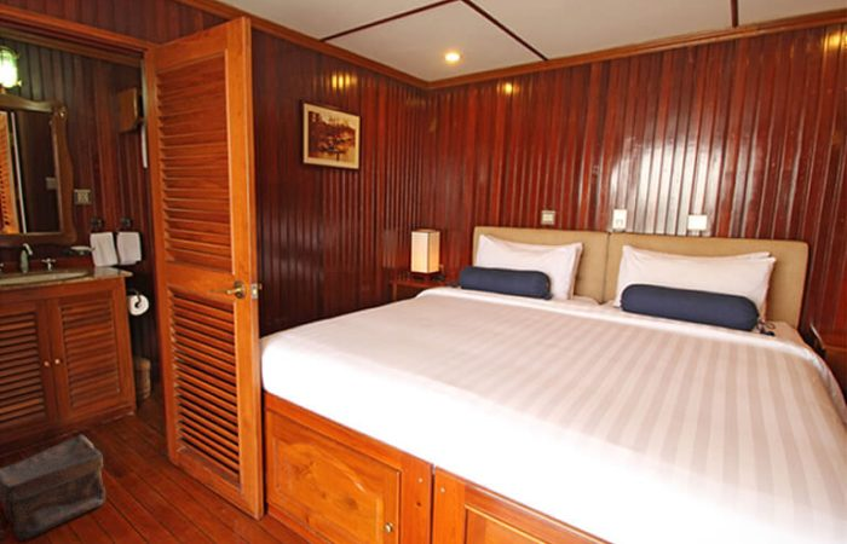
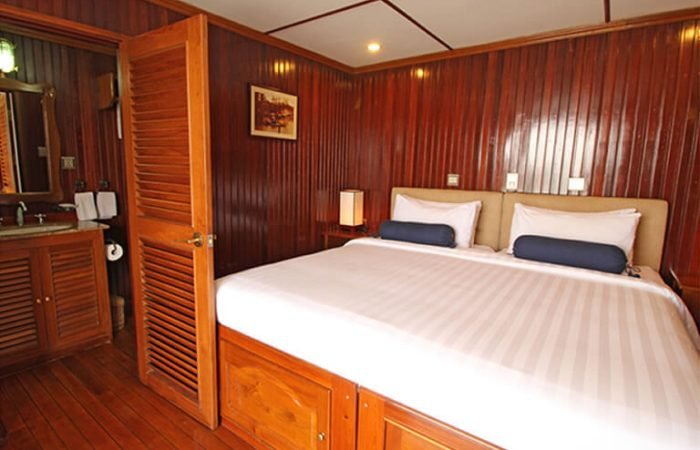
- pouch [0,434,106,542]
